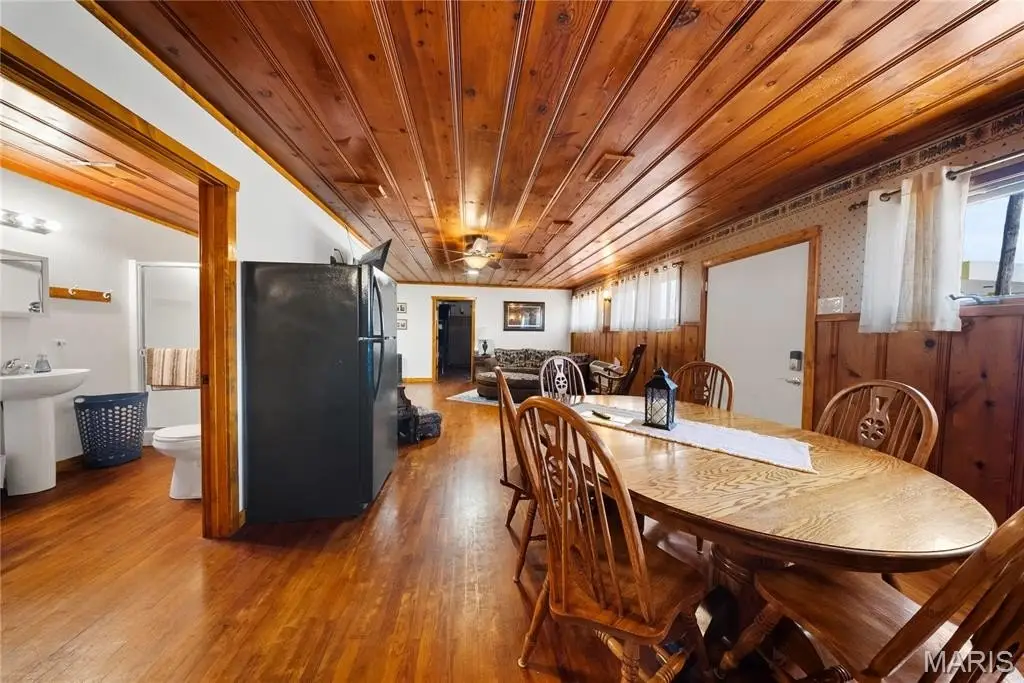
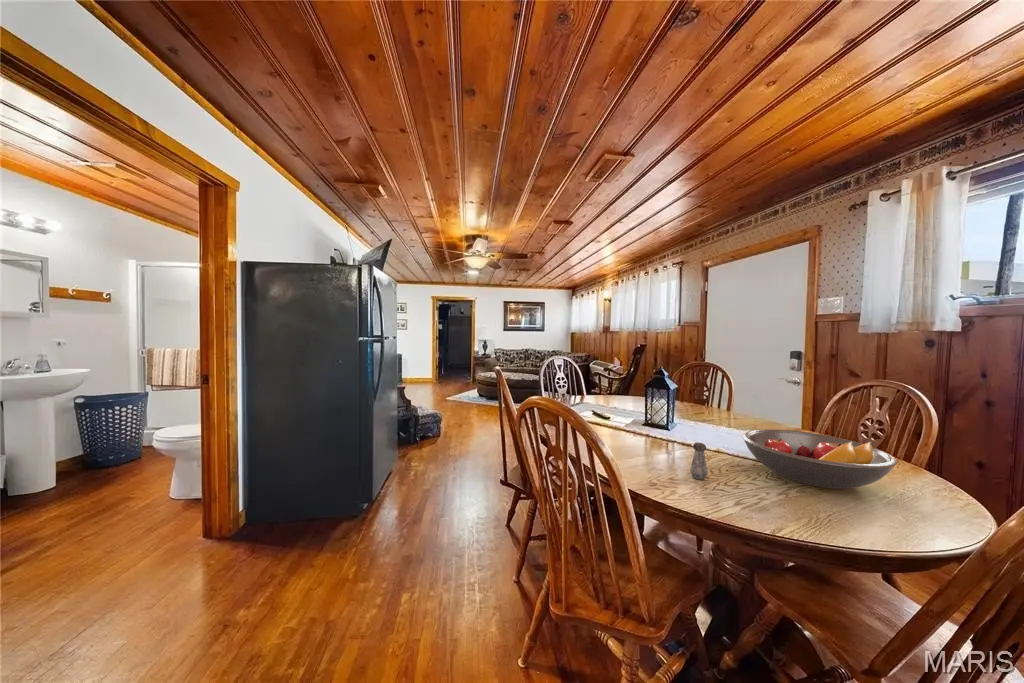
+ salt shaker [689,442,708,480]
+ fruit bowl [741,428,898,490]
